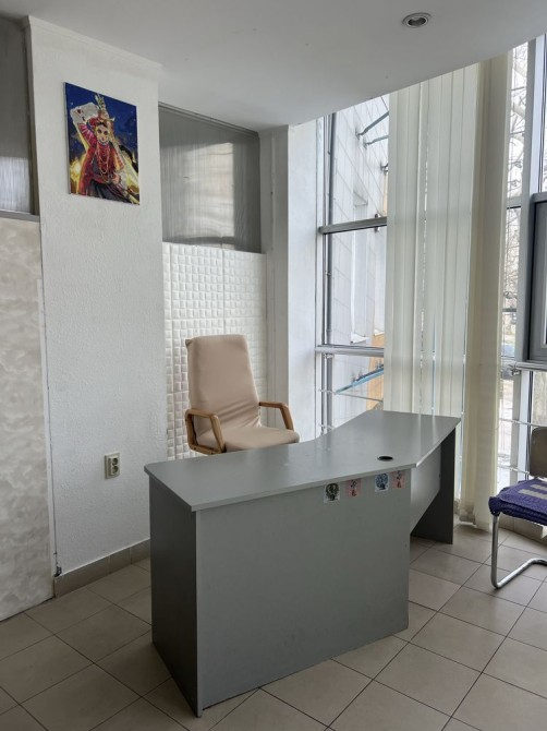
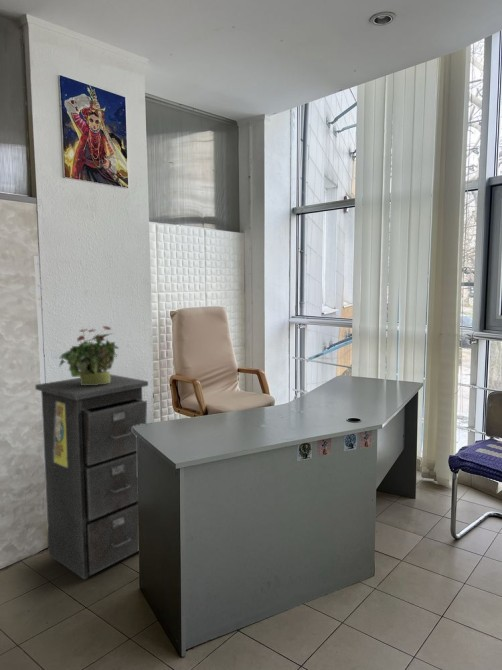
+ potted plant [58,325,120,385]
+ filing cabinet [34,373,149,581]
